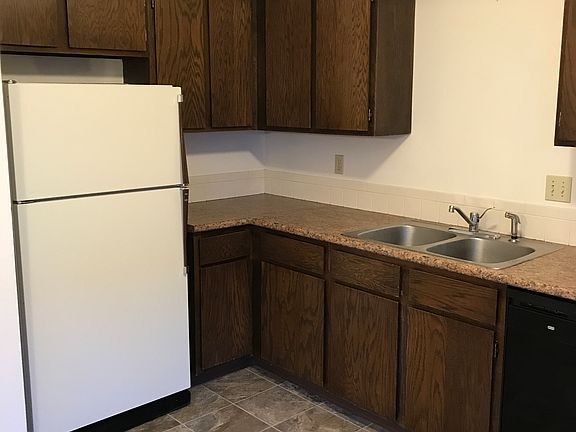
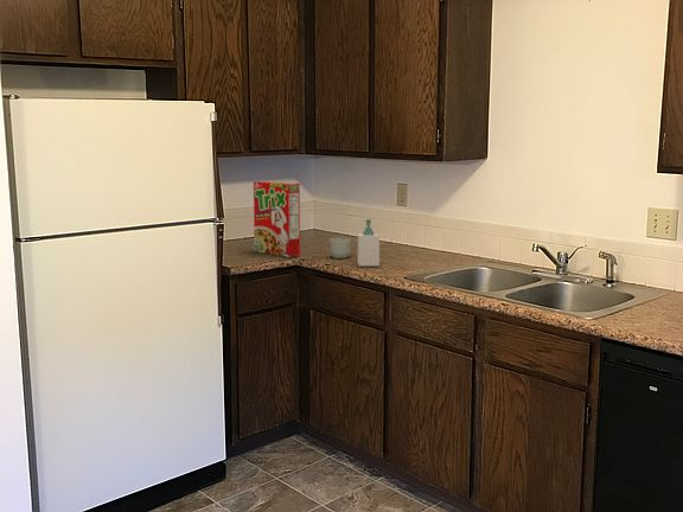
+ soap bottle [356,218,381,268]
+ cereal box [253,180,301,258]
+ mug [328,237,352,260]
